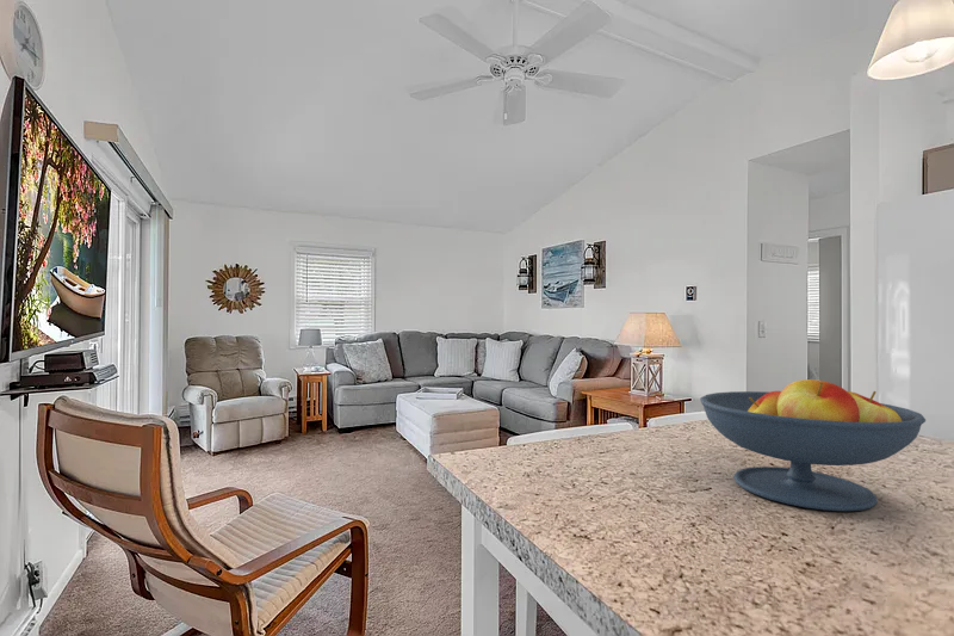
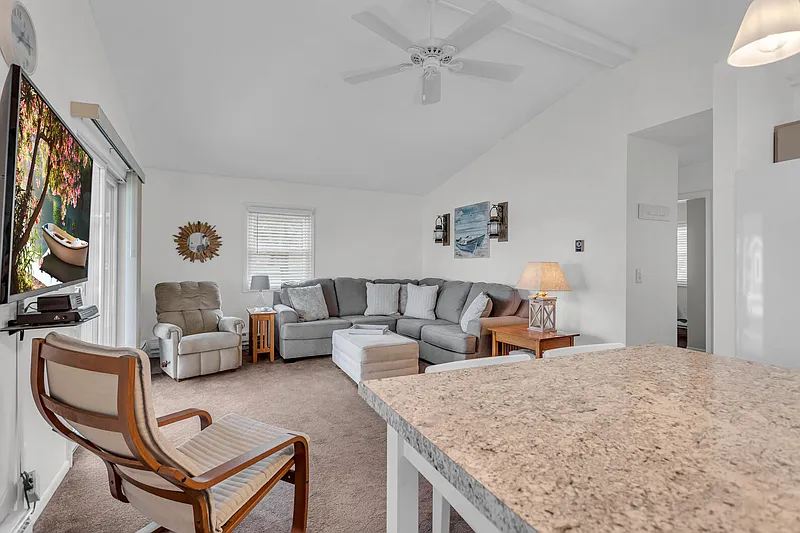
- fruit bowl [699,378,927,512]
